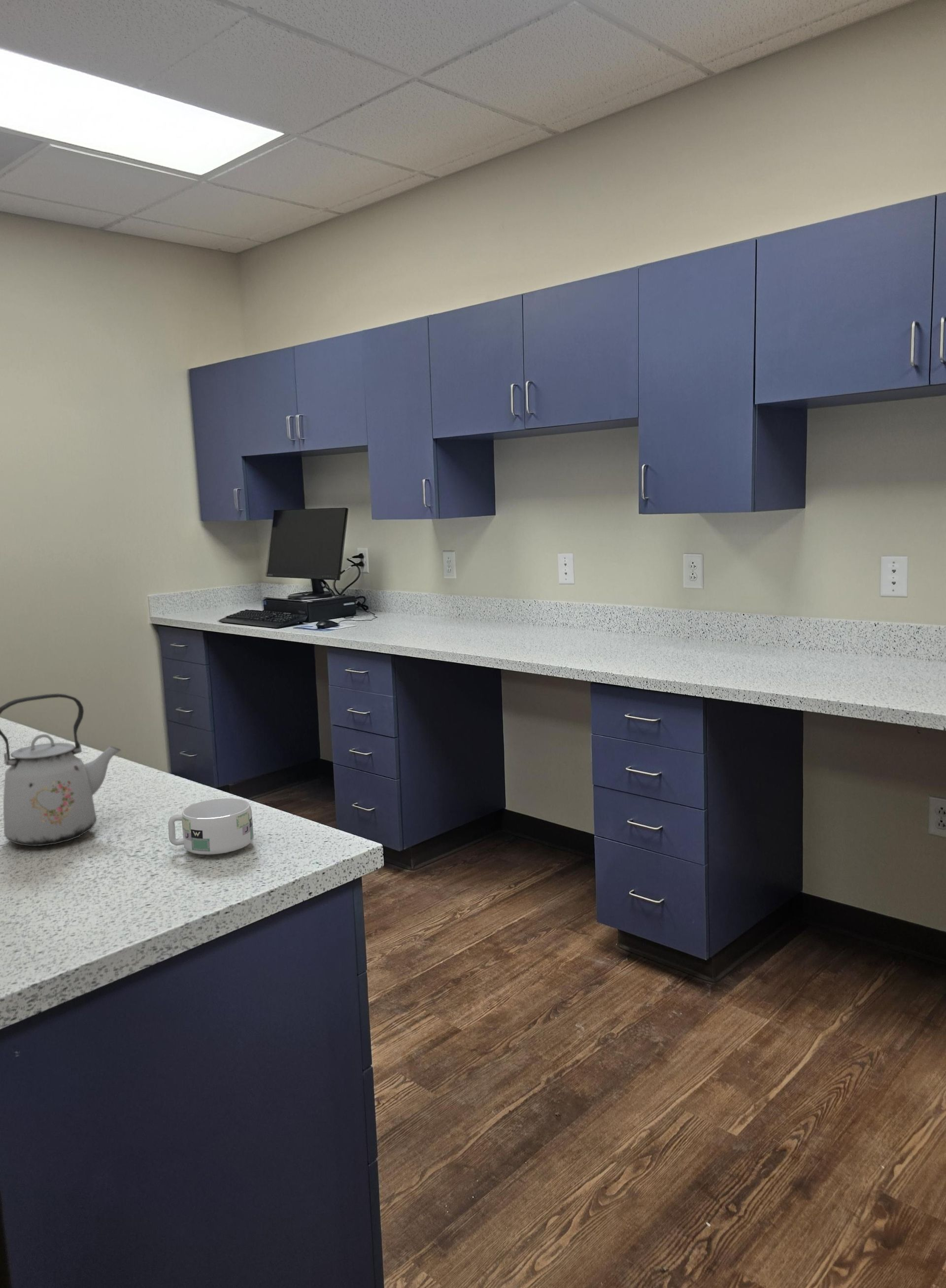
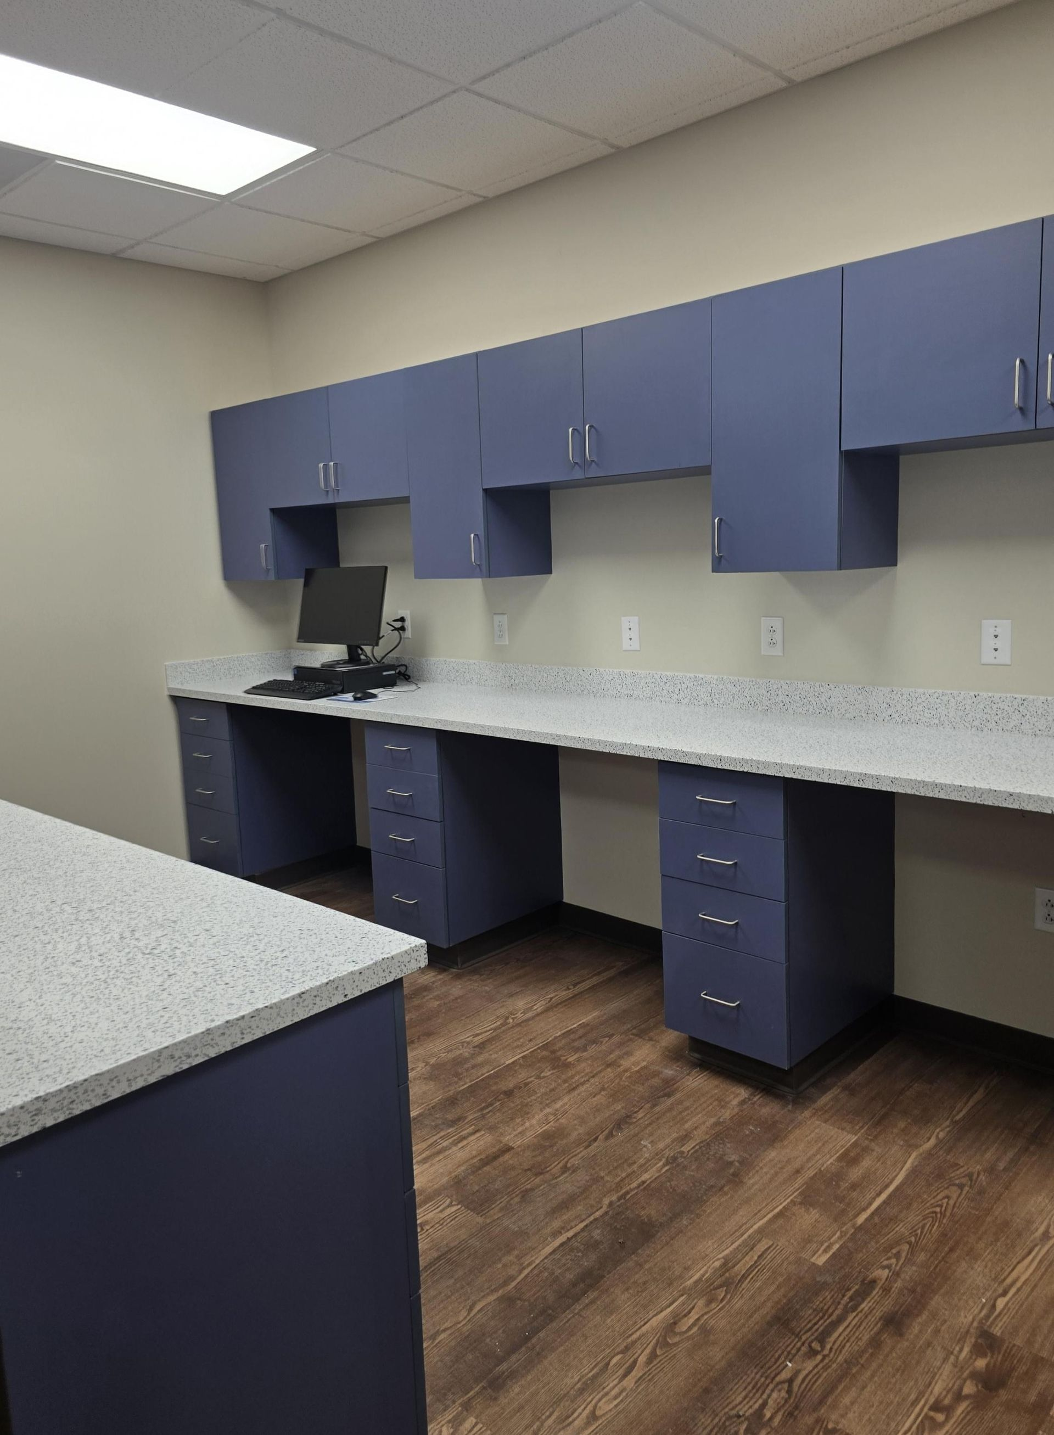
- kettle [0,693,122,847]
- mug [168,798,254,855]
